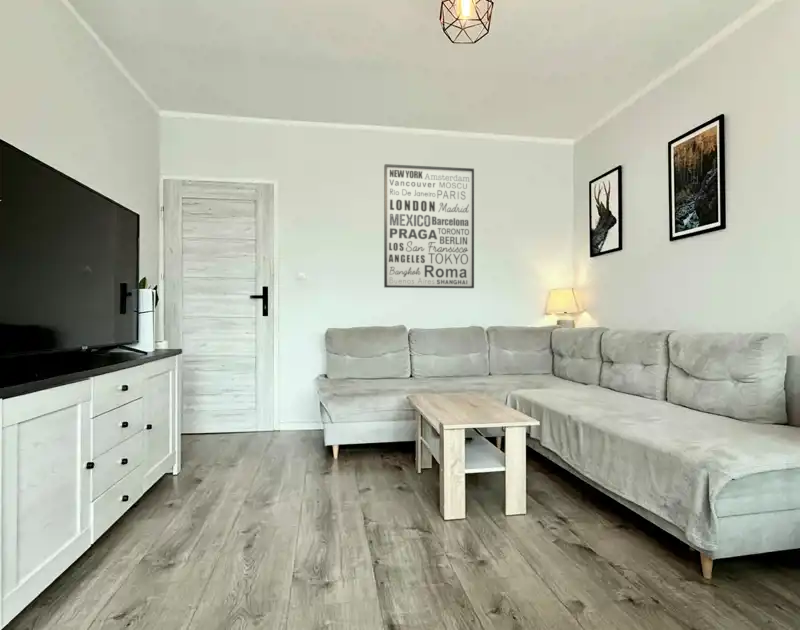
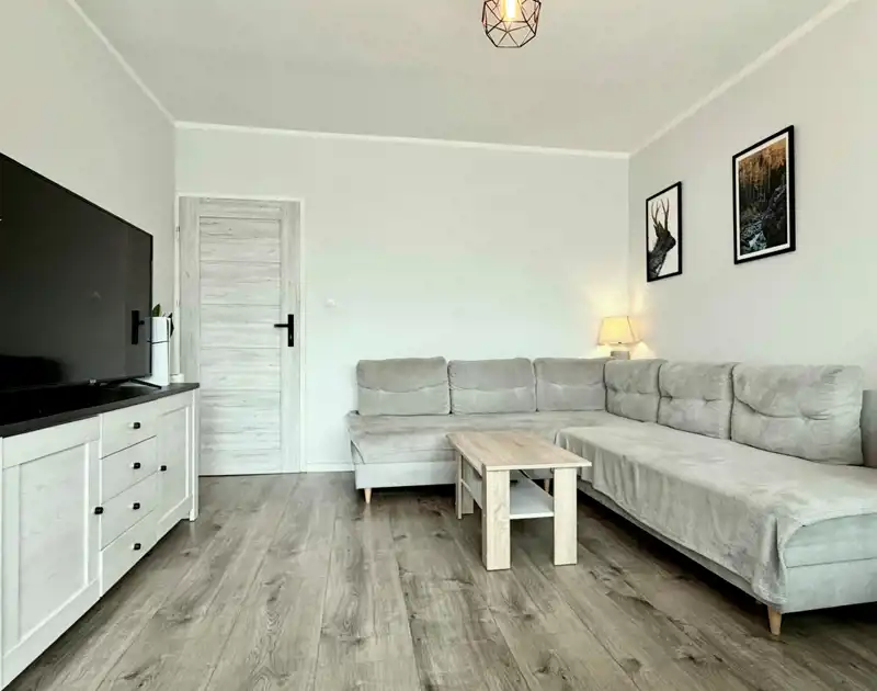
- wall art [383,163,475,289]
